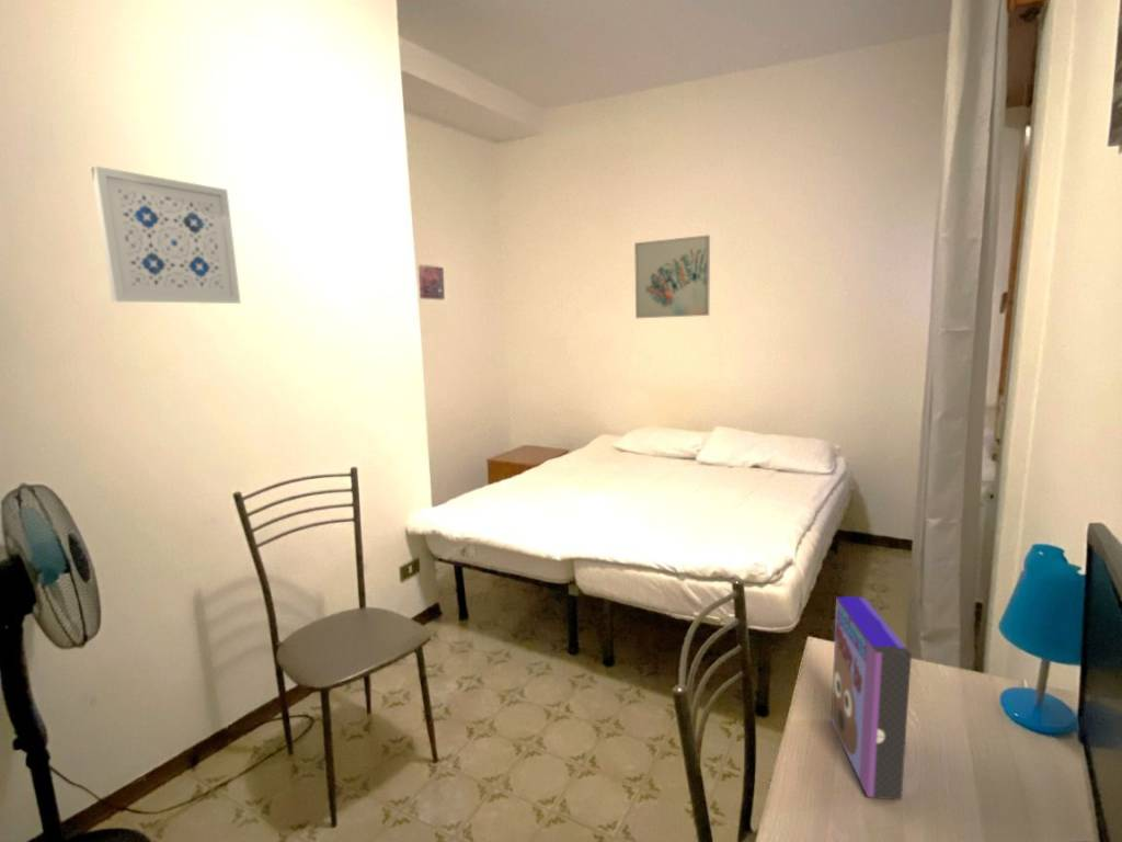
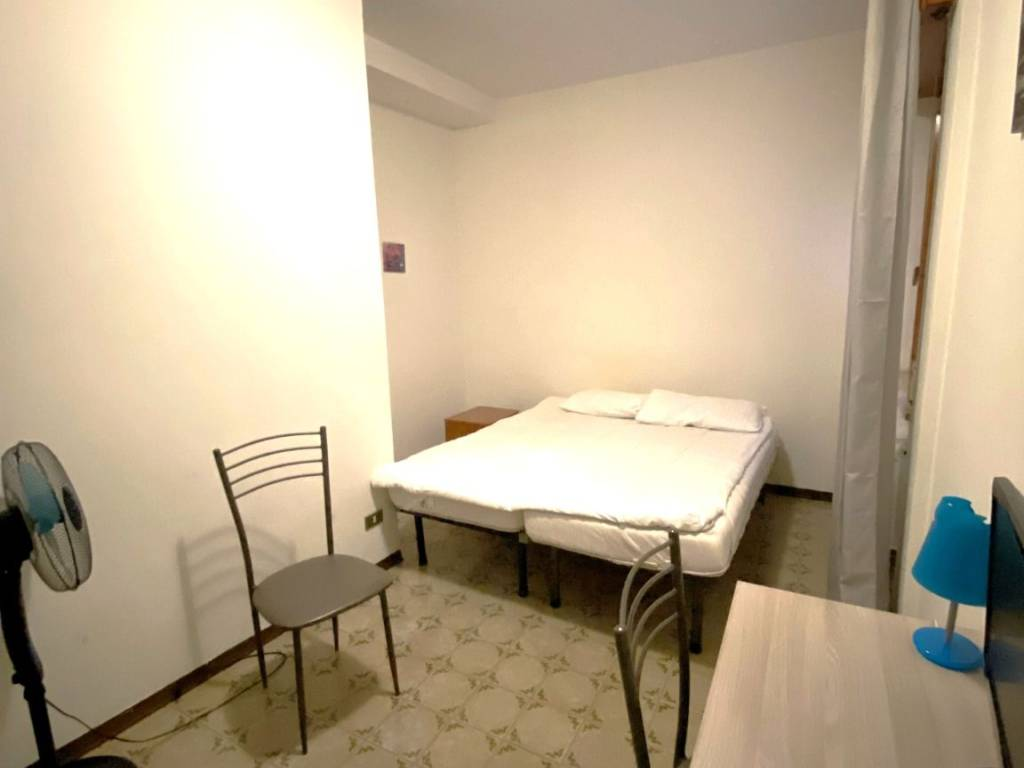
- wall art [633,234,711,319]
- wall art [90,166,242,305]
- cereal box [829,595,913,801]
